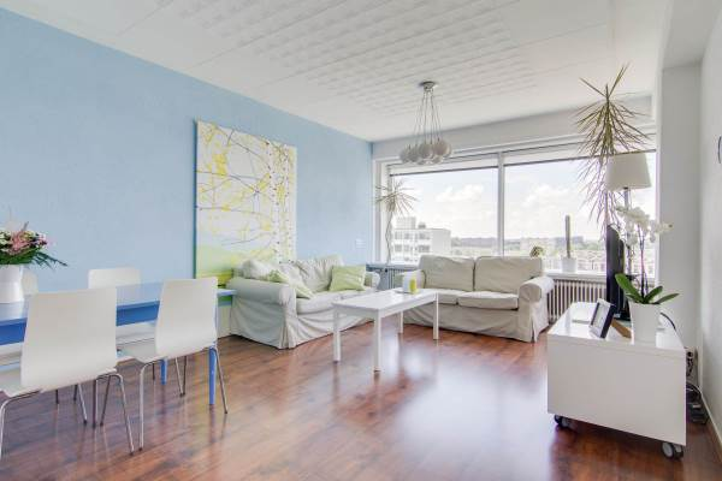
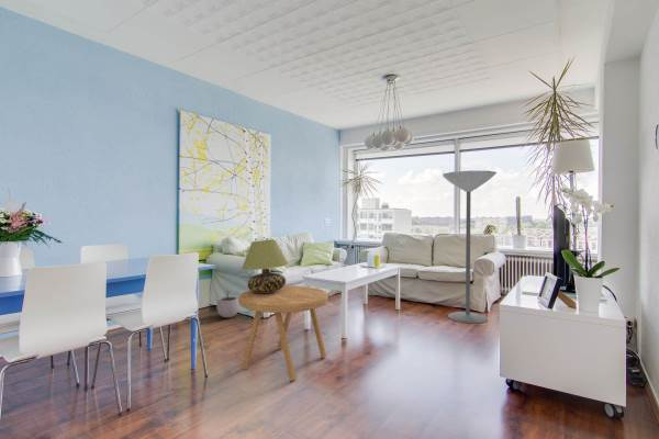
+ table lamp [241,239,290,293]
+ plant pot [215,291,241,318]
+ side table [237,284,330,382]
+ floor lamp [442,169,498,324]
